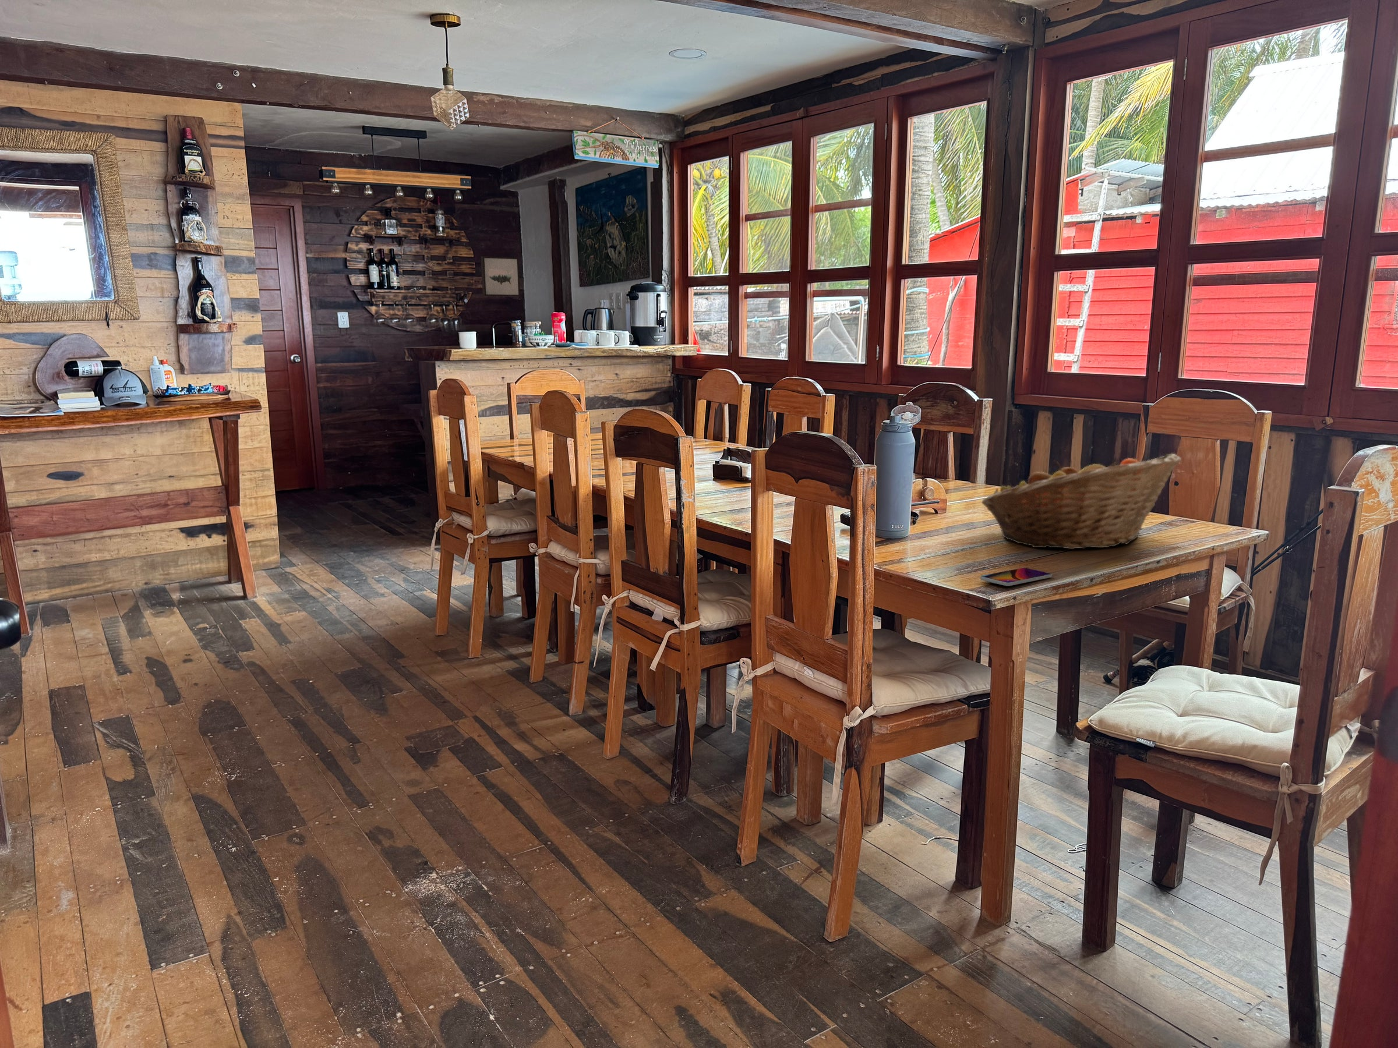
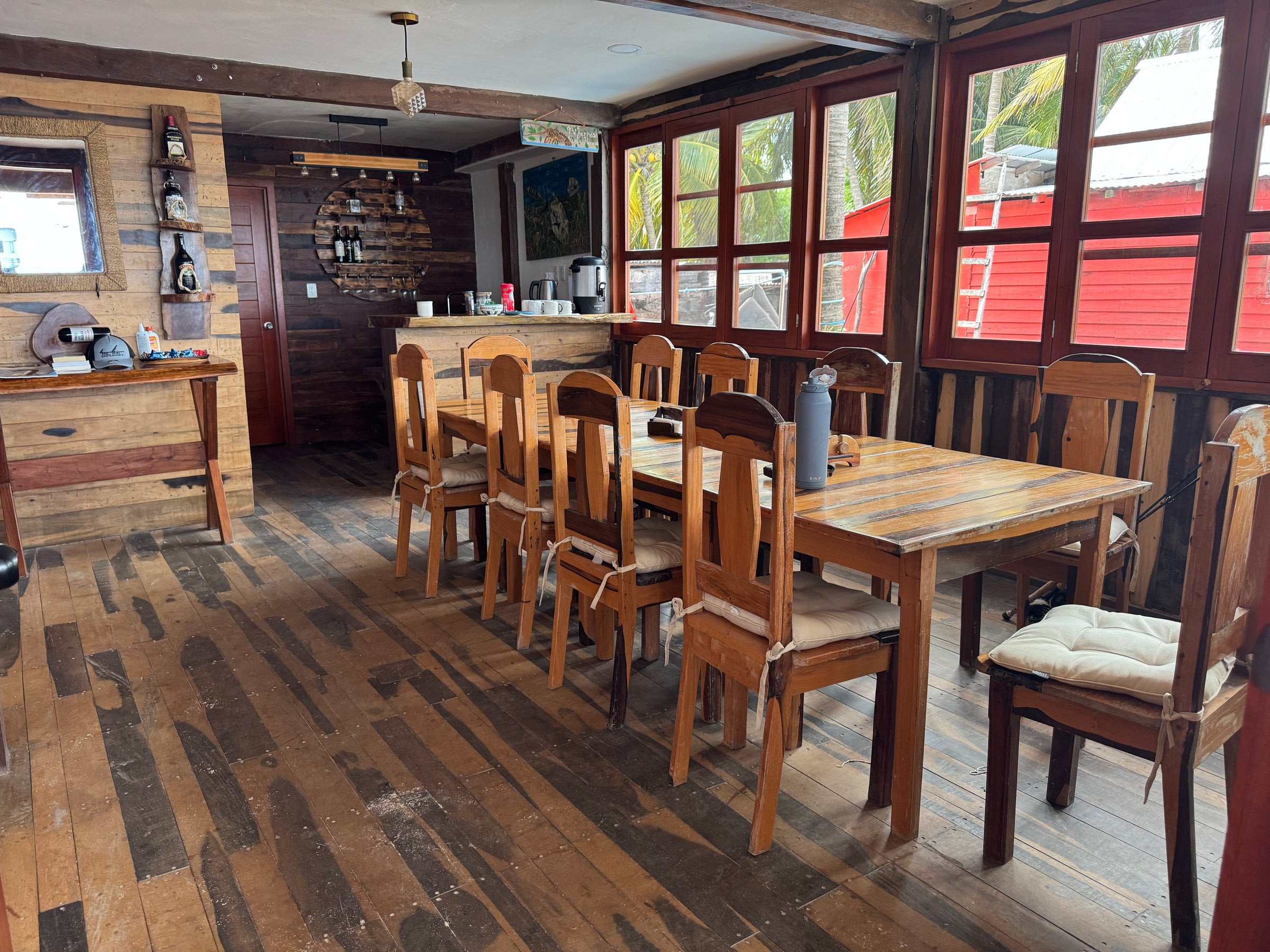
- fruit basket [981,452,1181,549]
- smartphone [980,567,1052,587]
- wall art [481,255,521,297]
